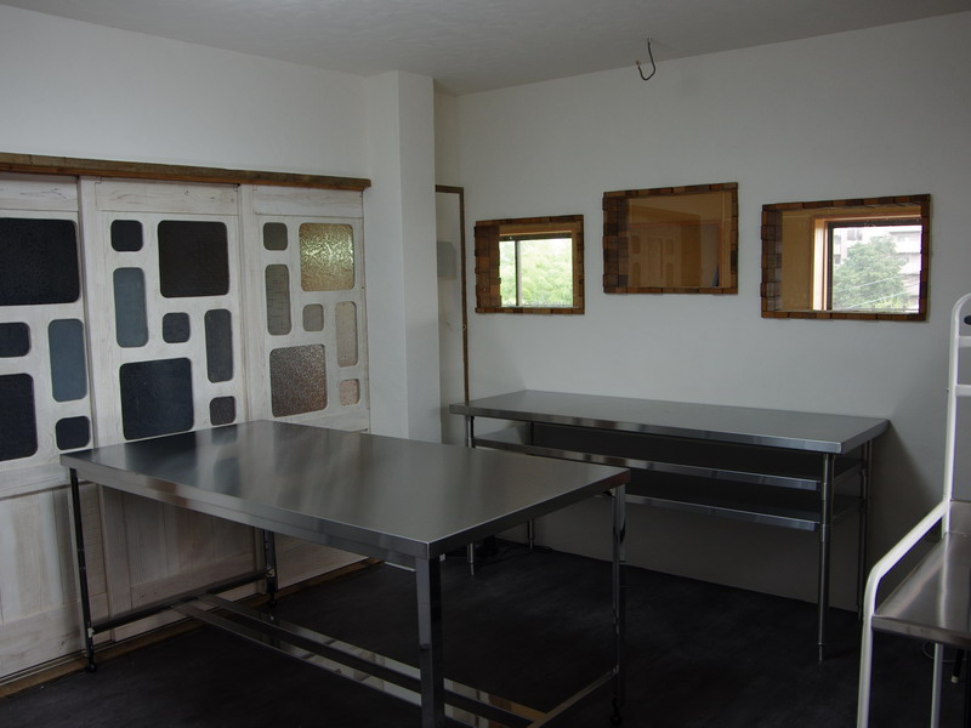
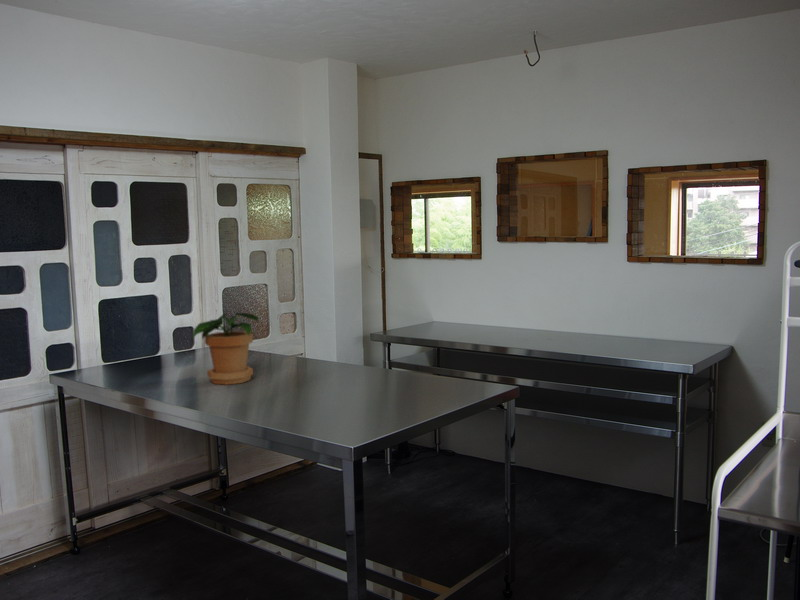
+ potted plant [191,312,259,386]
